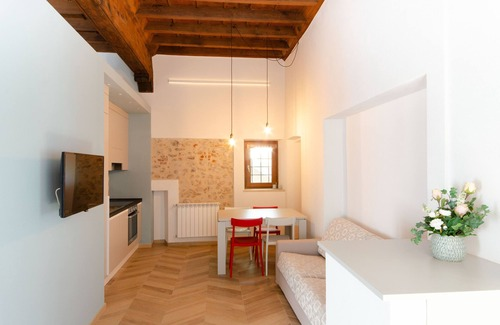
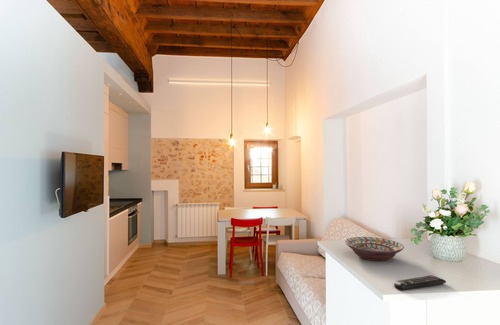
+ remote control [393,274,447,292]
+ decorative bowl [344,236,405,262]
